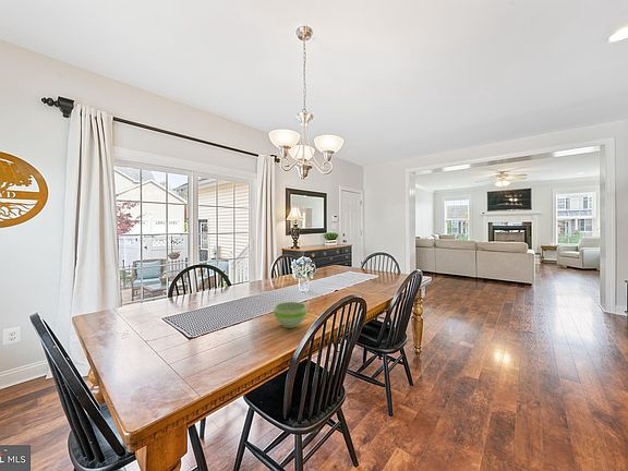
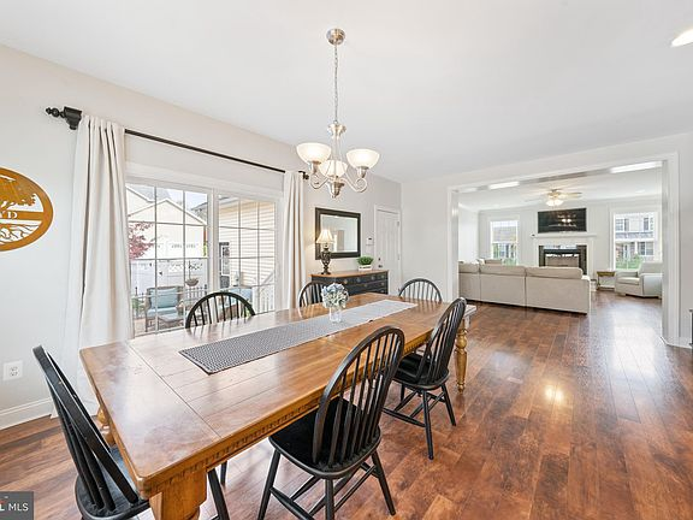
- bowl [273,301,307,329]
